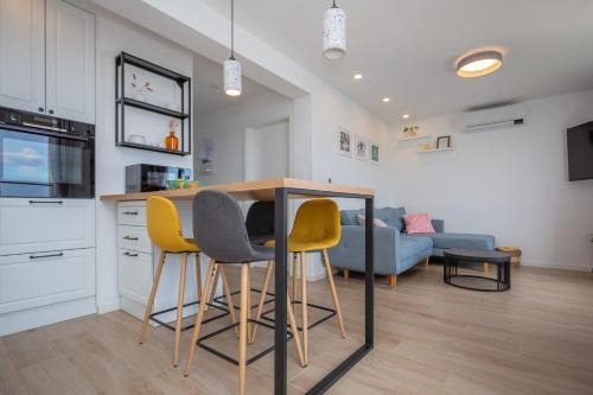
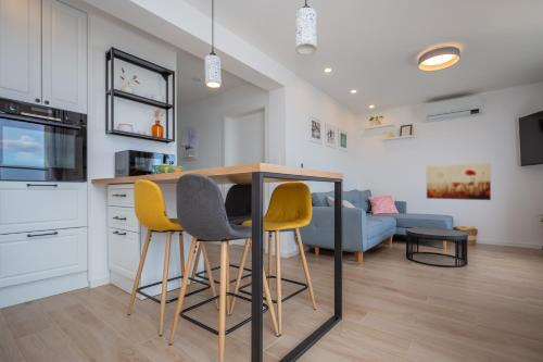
+ wall art [426,162,492,201]
